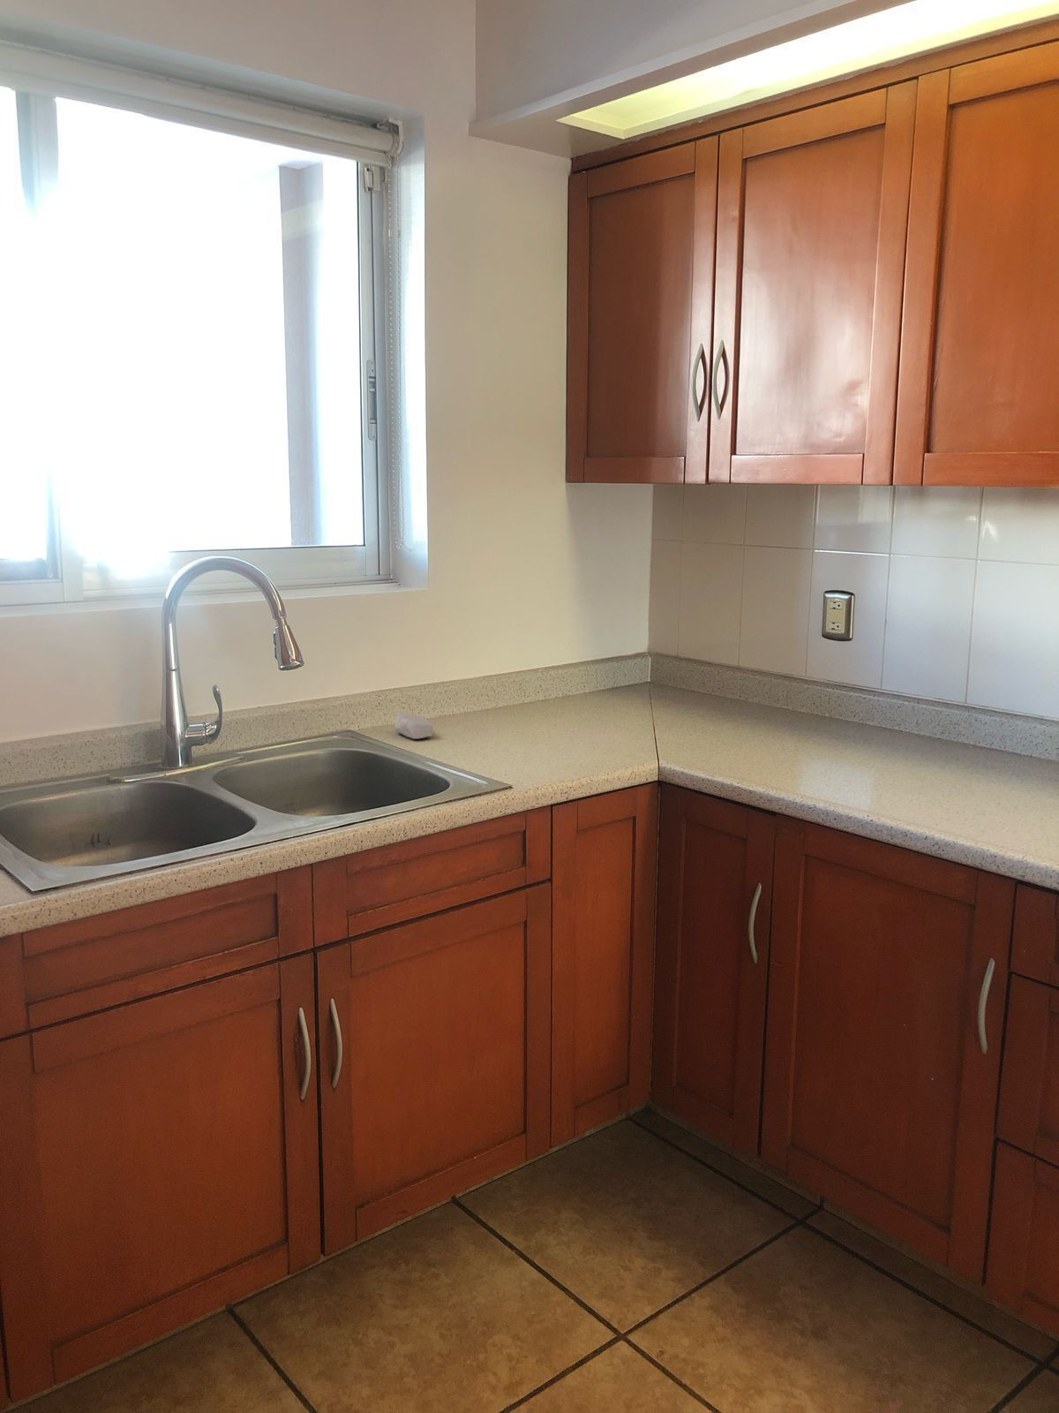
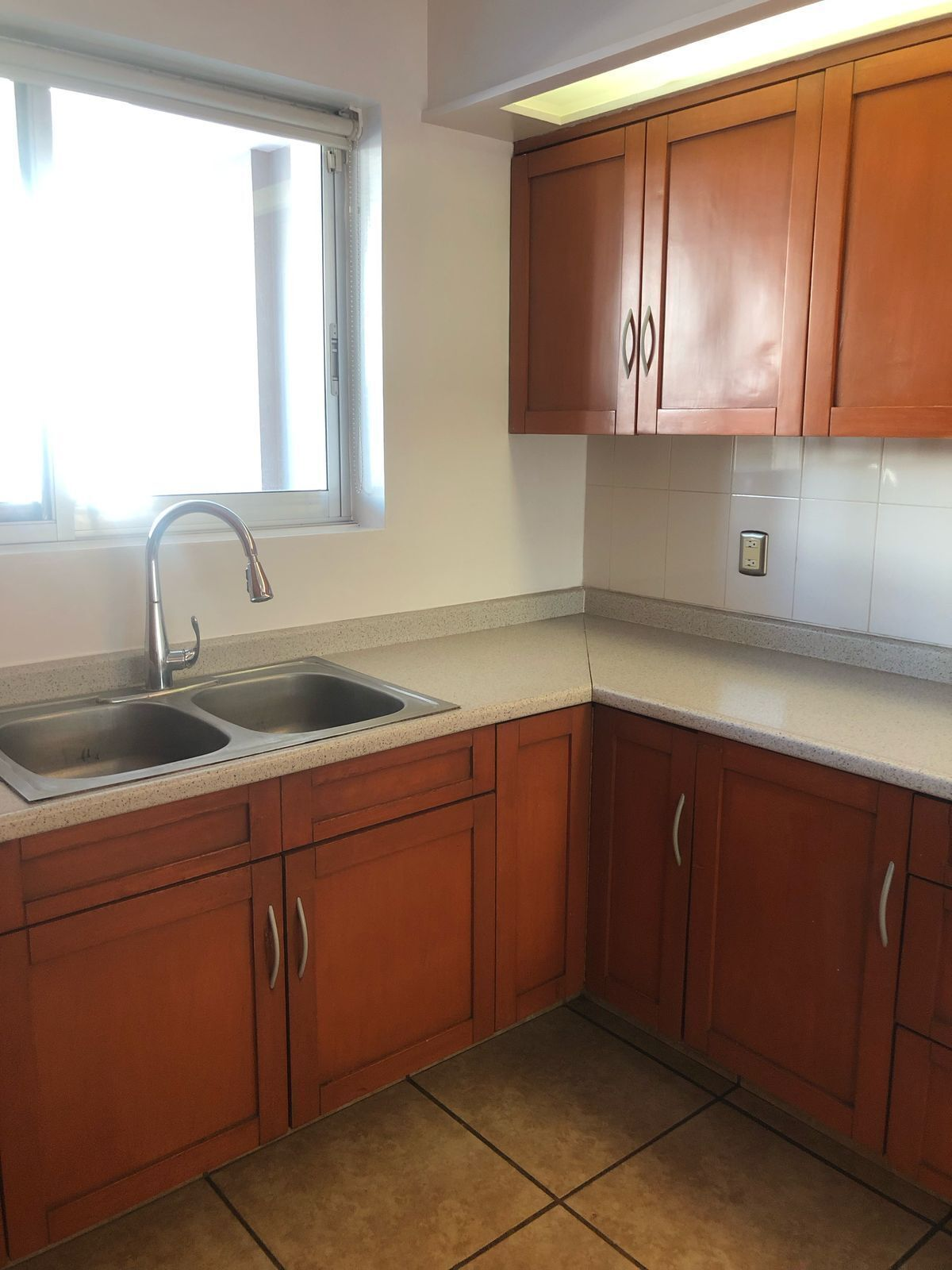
- soap bar [394,711,434,740]
